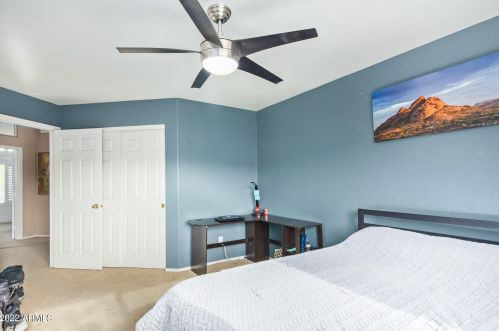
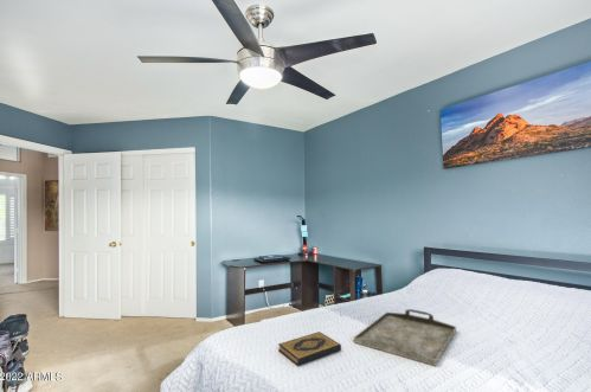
+ serving tray [353,308,457,367]
+ hardback book [277,330,342,367]
